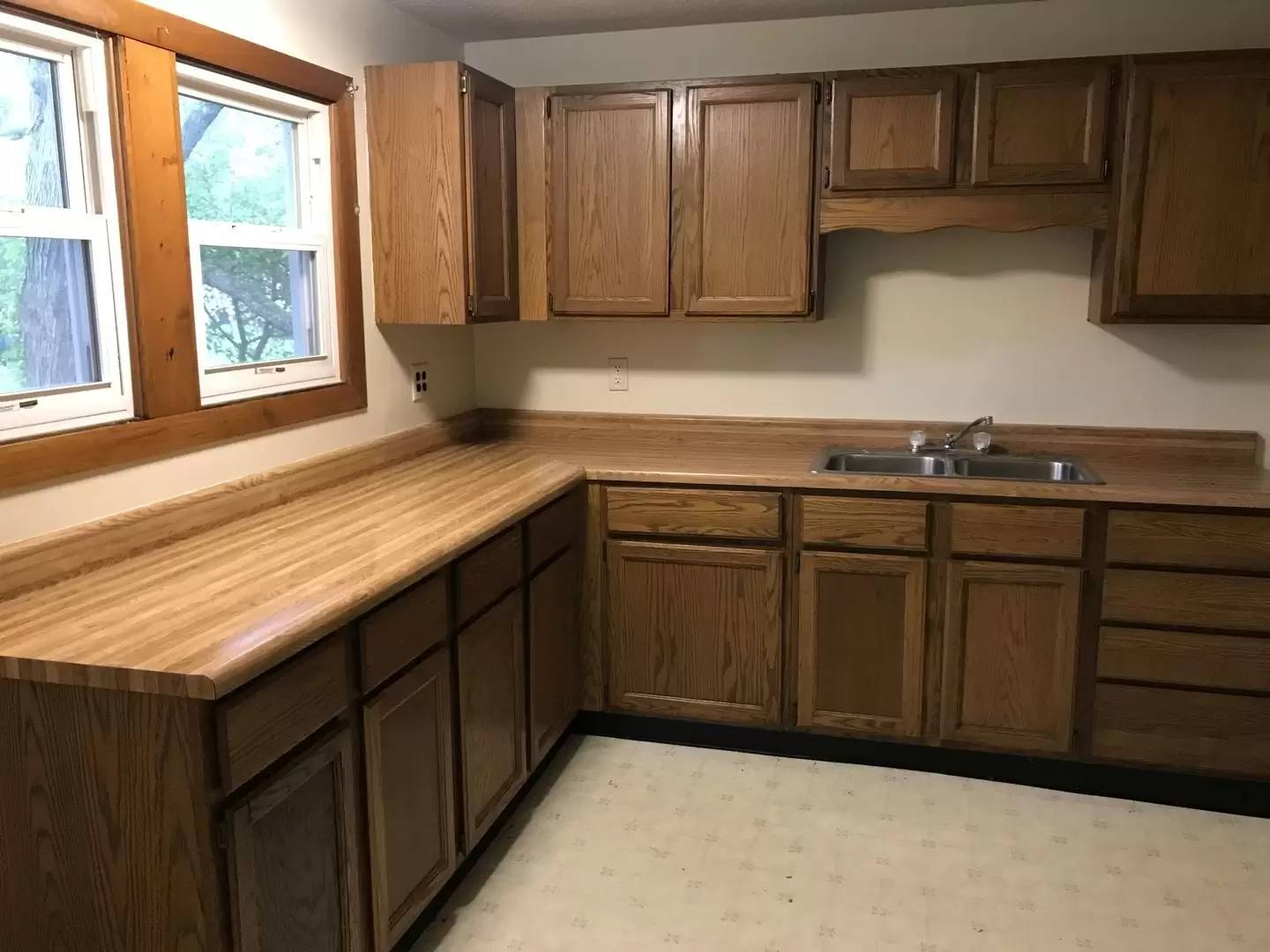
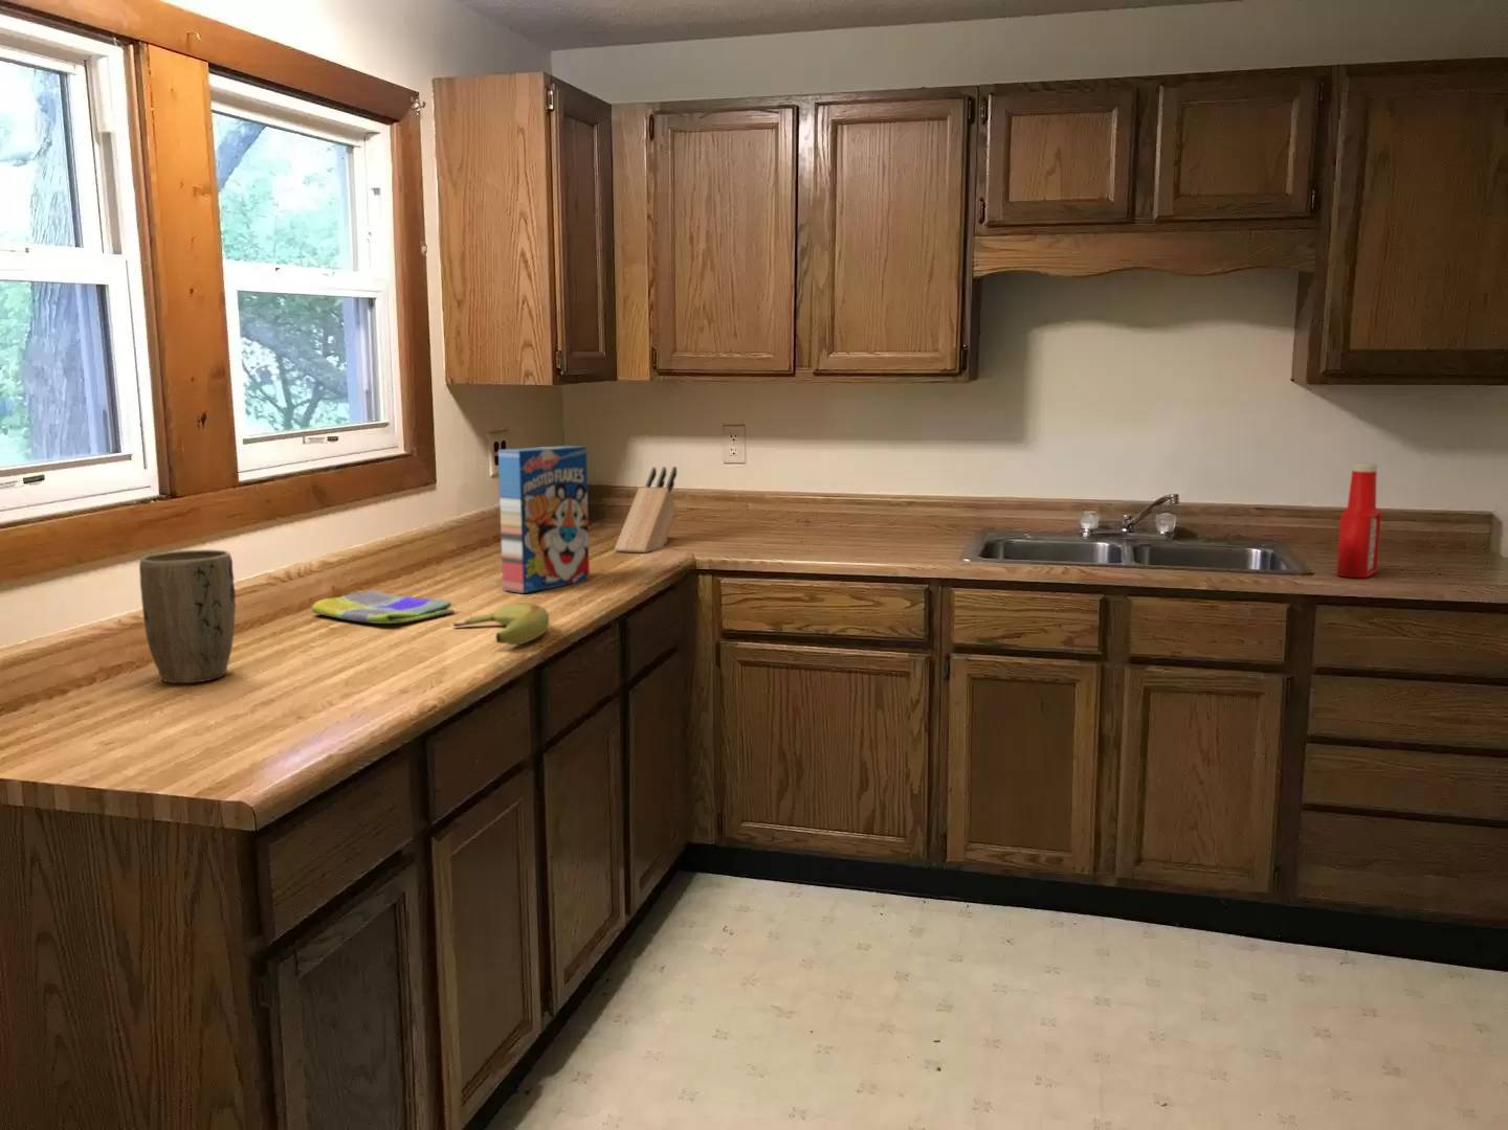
+ dish towel [310,589,455,624]
+ banana [452,603,550,646]
+ soap bottle [1335,463,1382,578]
+ knife block [614,465,678,553]
+ cereal box [498,445,590,595]
+ plant pot [138,548,236,684]
